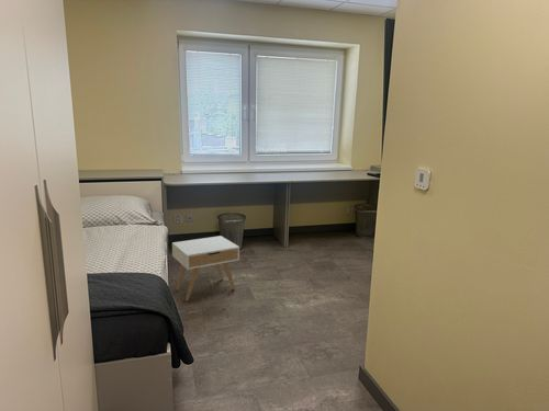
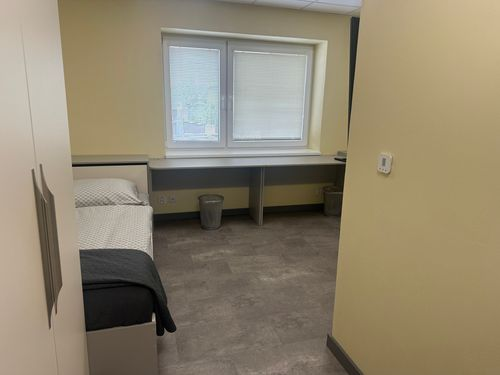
- nightstand [171,235,240,301]
